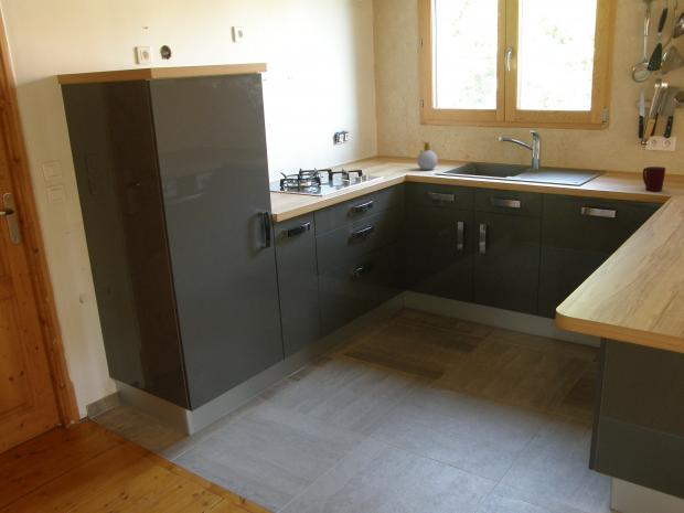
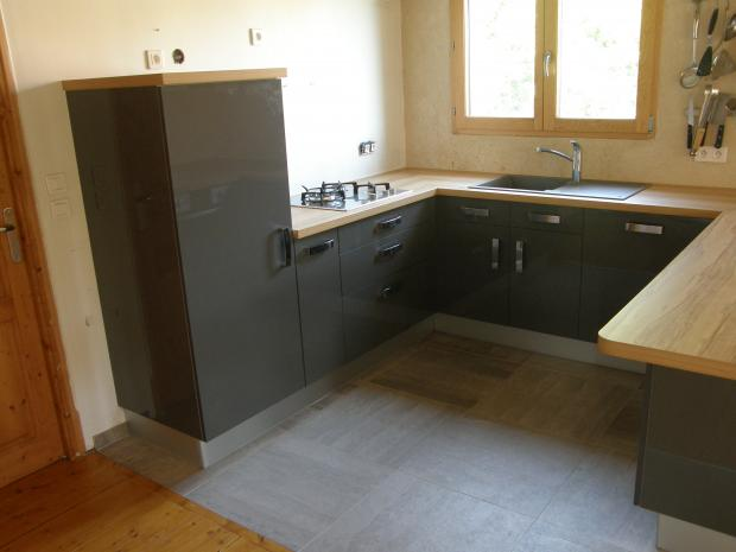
- mug [642,165,666,192]
- soap bottle [416,141,439,171]
